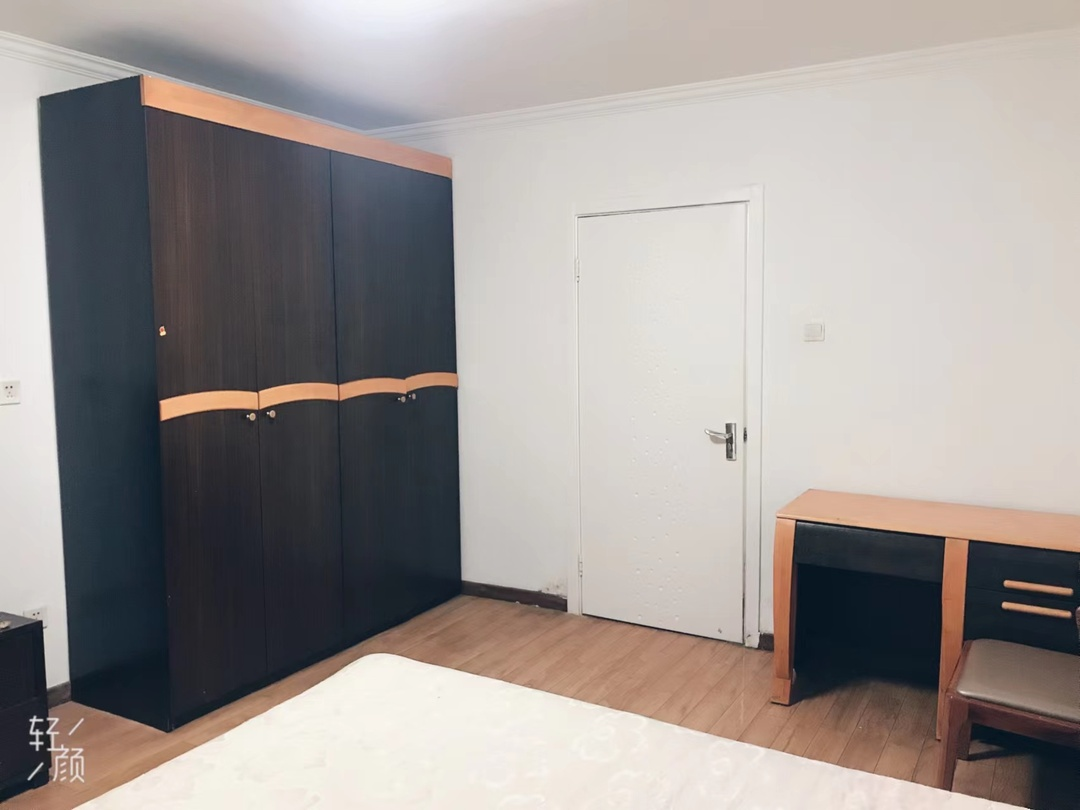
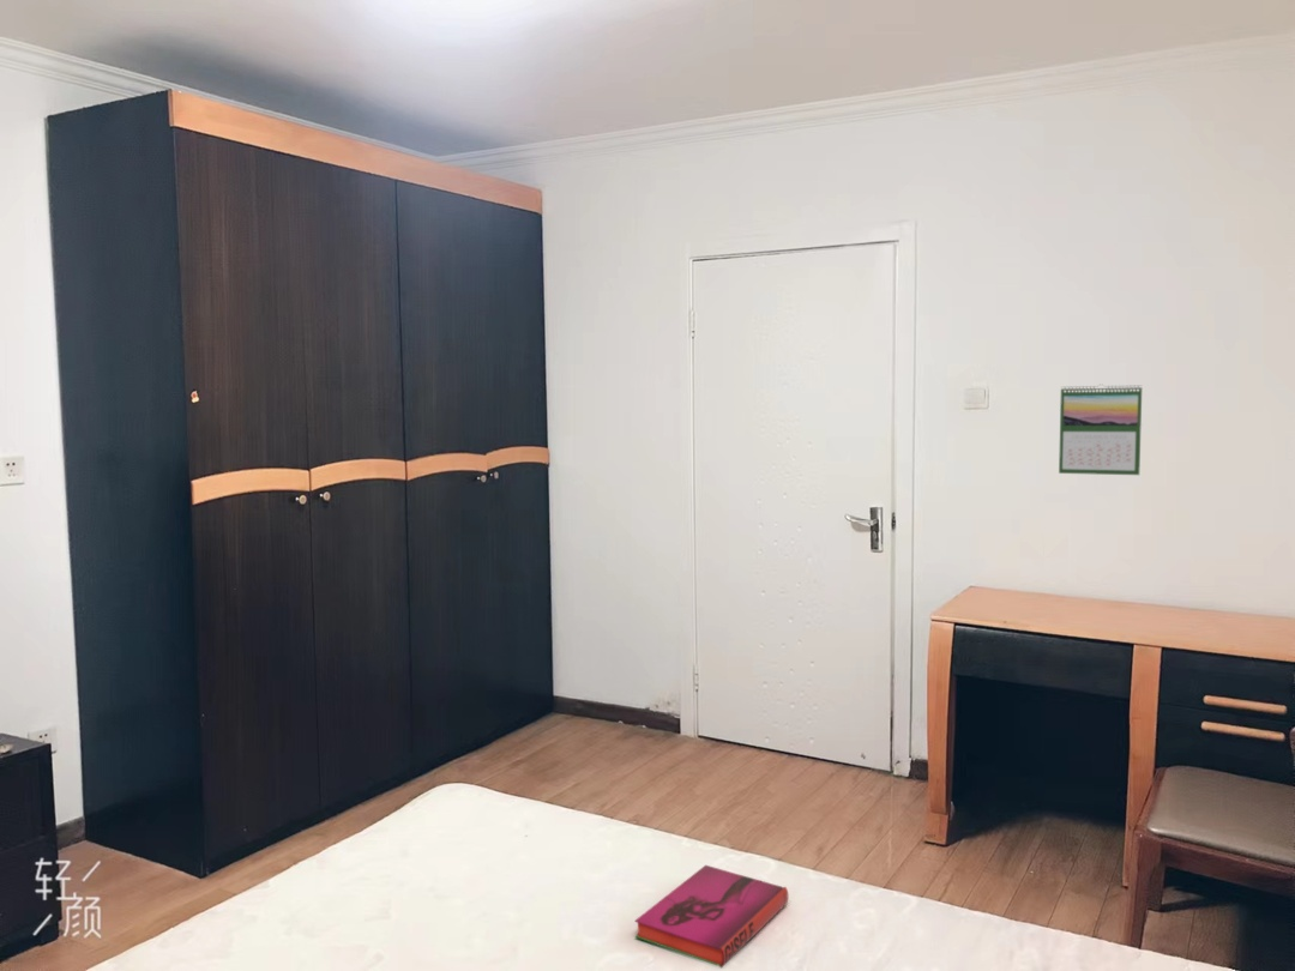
+ hardback book [634,864,789,969]
+ calendar [1058,382,1143,476]
